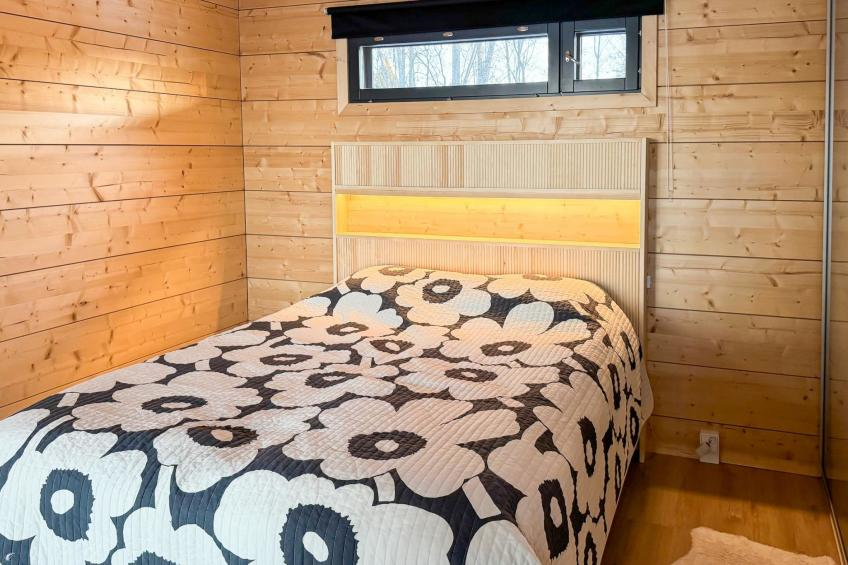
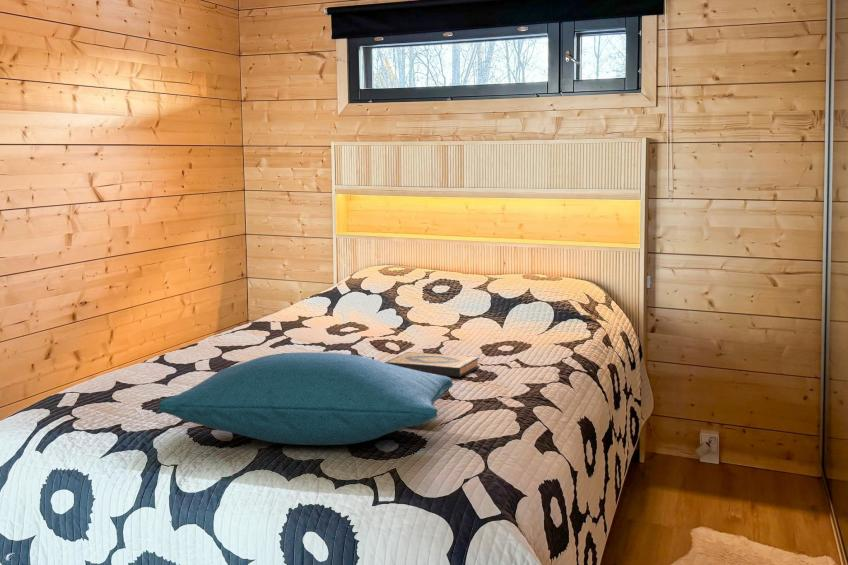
+ pillow [158,351,454,446]
+ hardback book [384,351,481,378]
